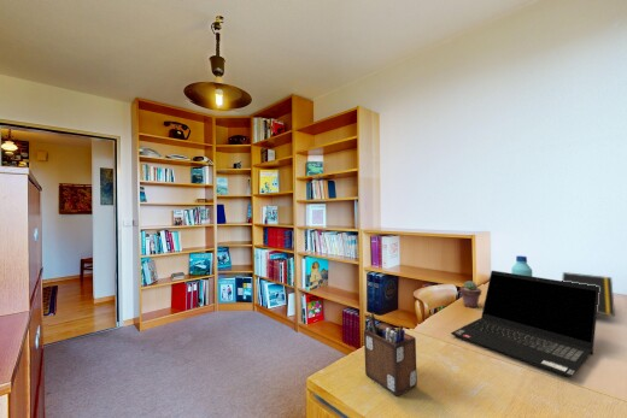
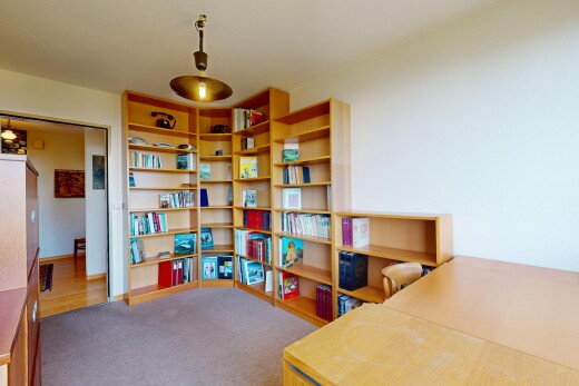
- water bottle [510,255,533,277]
- laptop computer [450,270,599,378]
- desk organizer [363,312,418,396]
- potted succulent [459,279,482,308]
- notepad [561,271,616,318]
